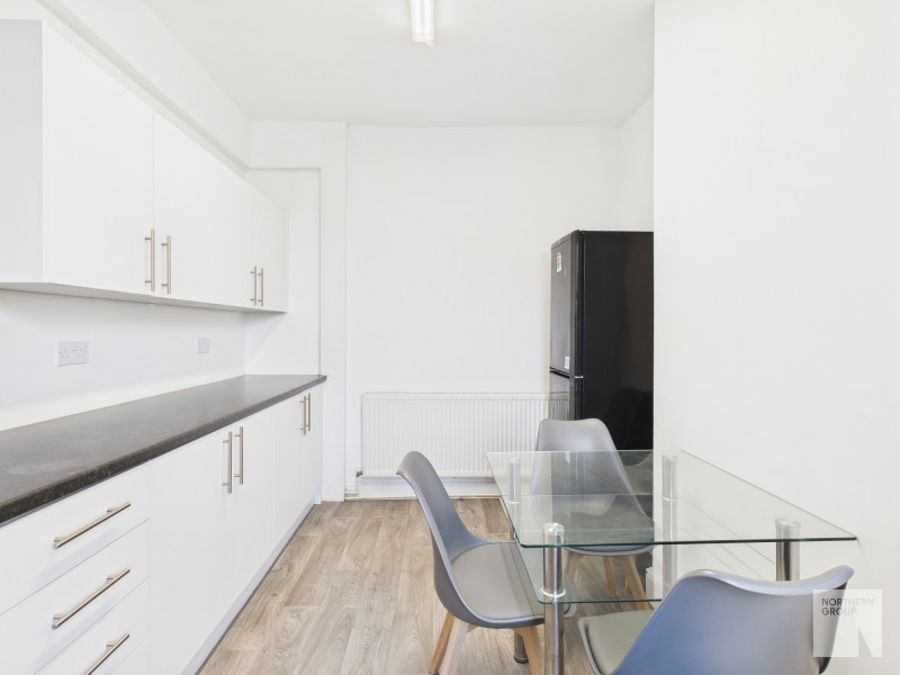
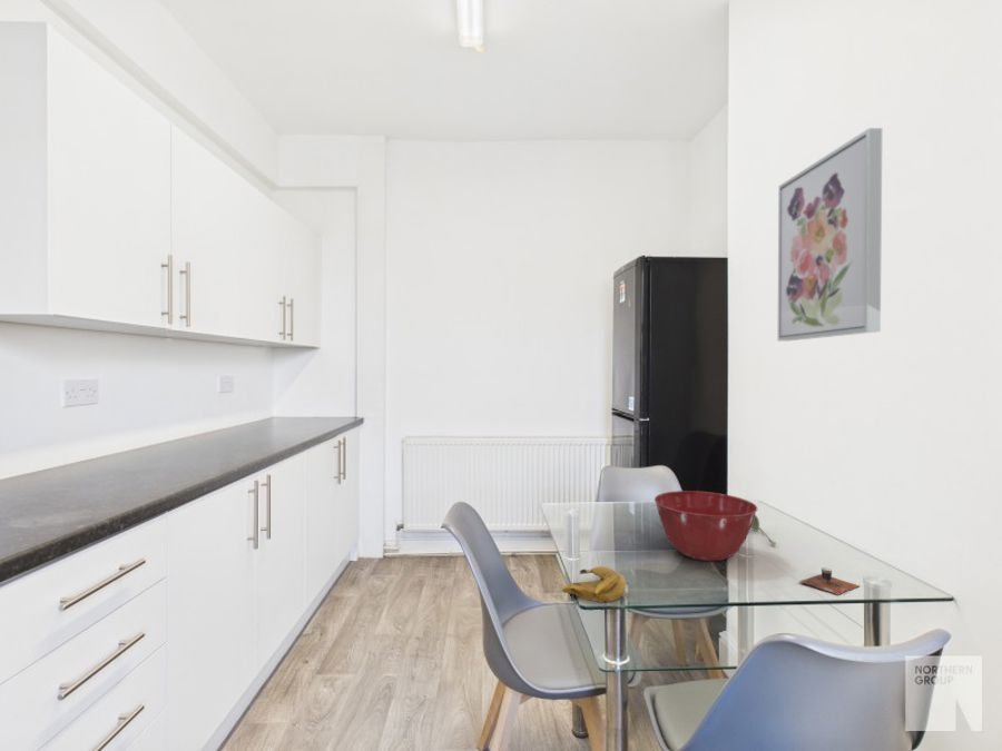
+ soupspoon [750,514,777,547]
+ cup [798,566,861,596]
+ wall art [777,127,883,342]
+ banana [561,565,627,603]
+ mixing bowl [654,490,758,562]
